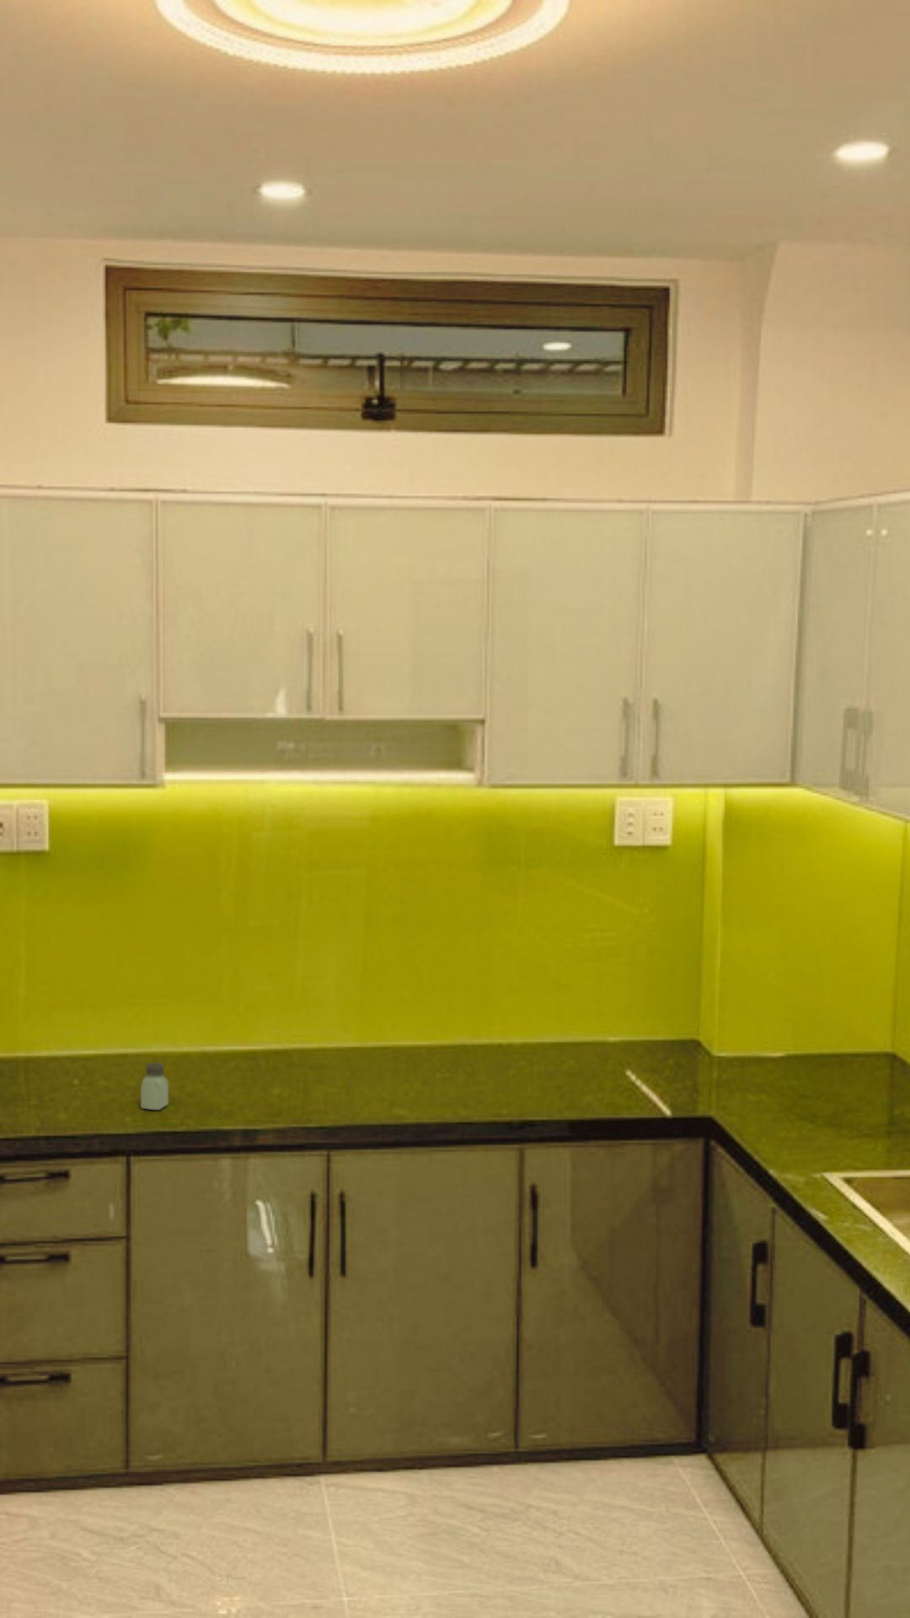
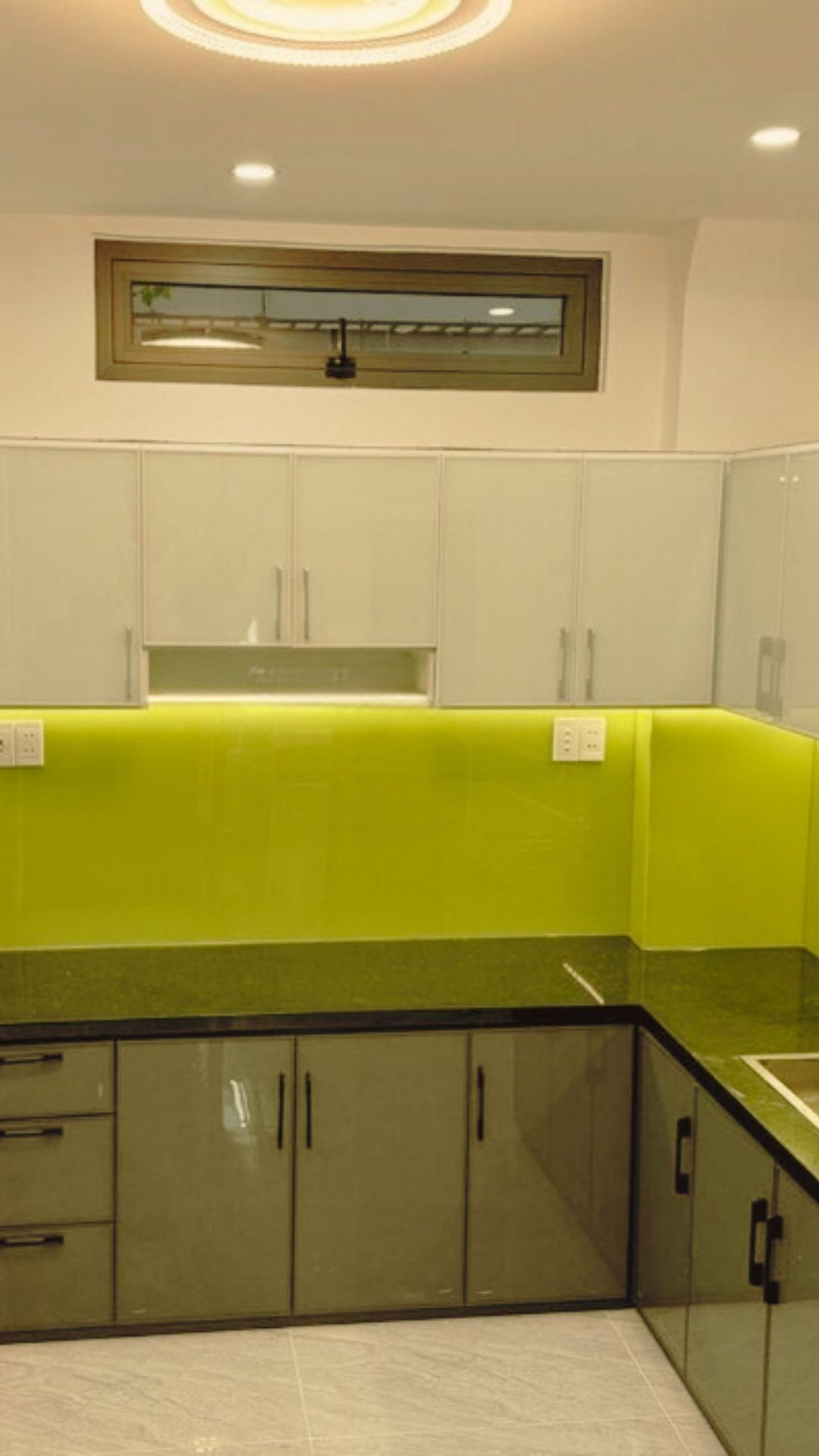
- saltshaker [140,1062,169,1110]
